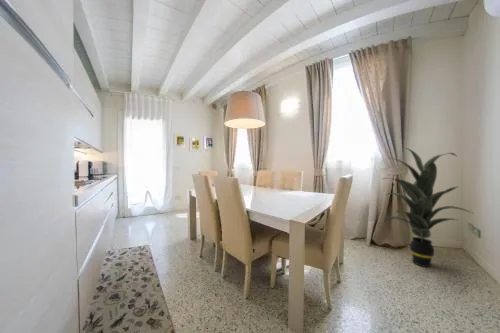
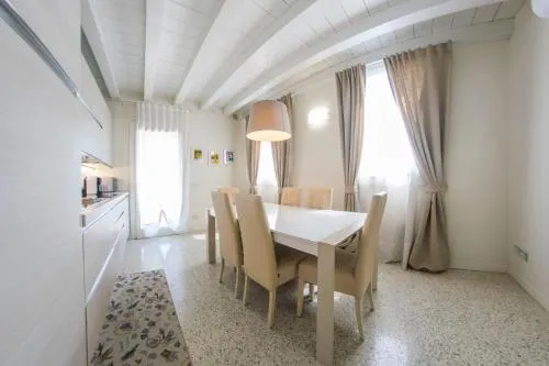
- indoor plant [382,147,473,268]
